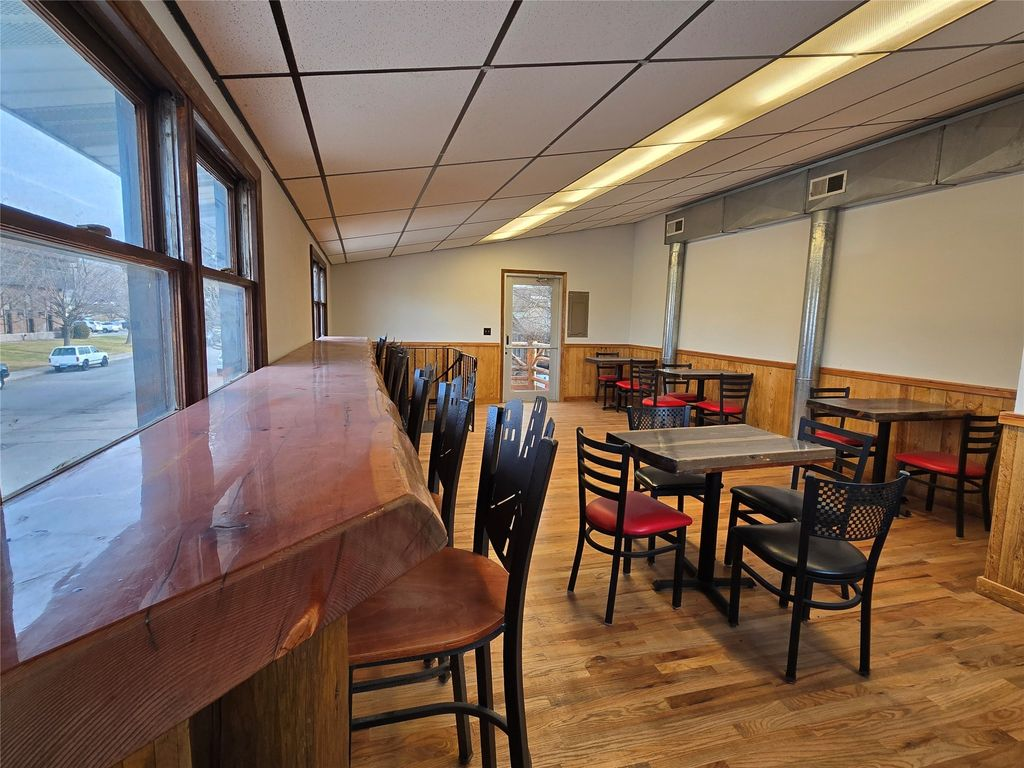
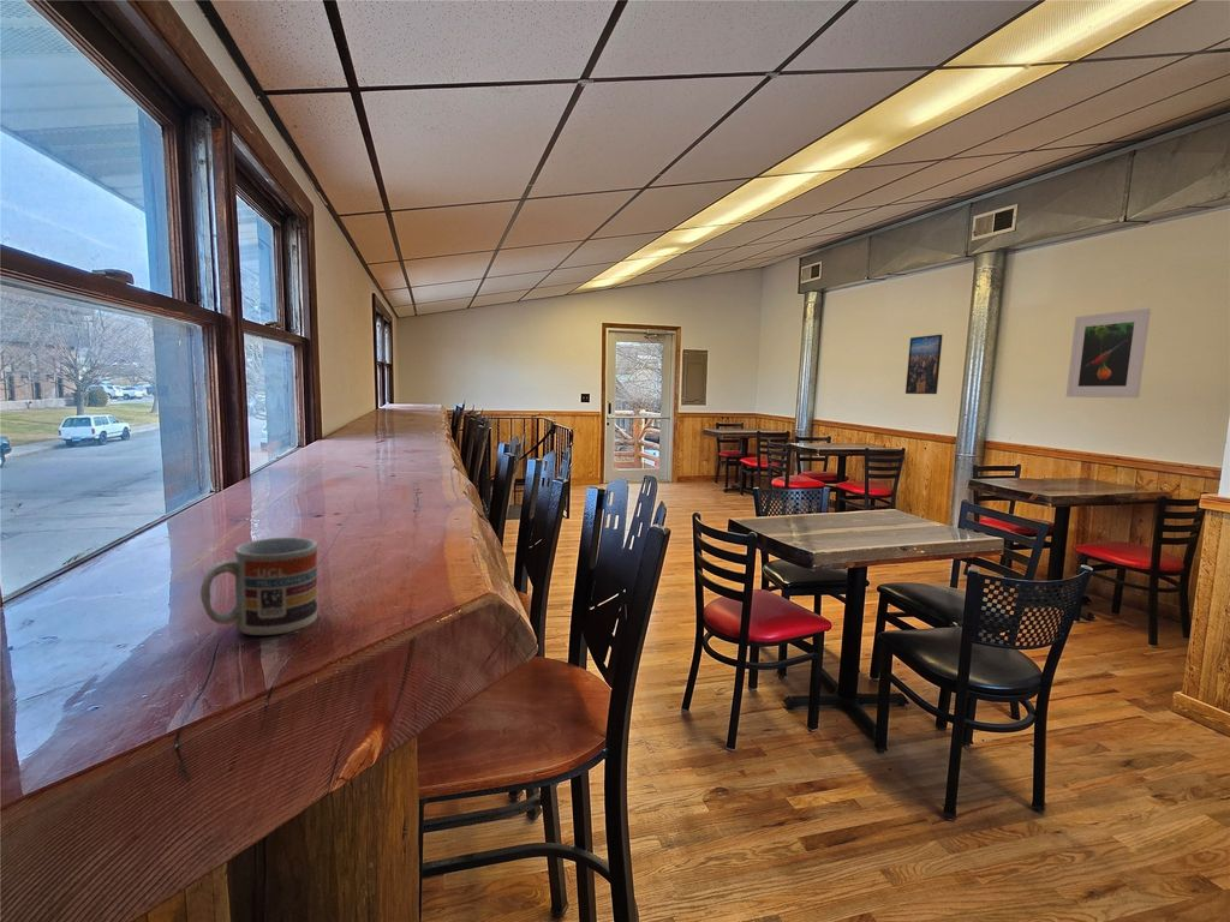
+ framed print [904,334,944,395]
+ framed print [1065,307,1152,399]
+ cup [199,537,320,636]
